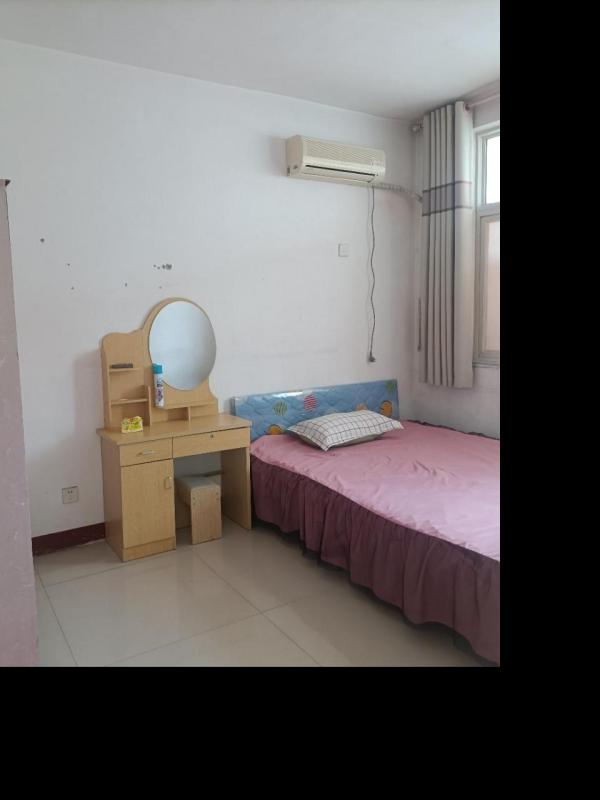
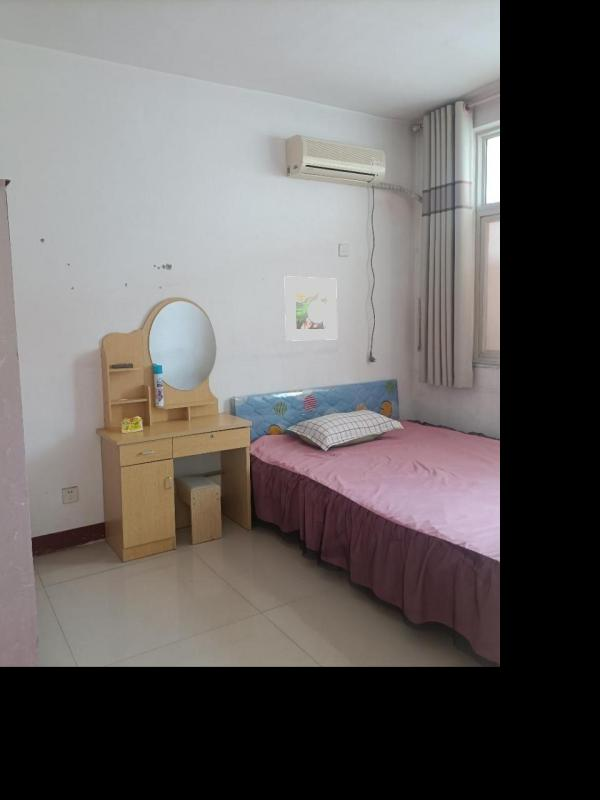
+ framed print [284,275,338,342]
